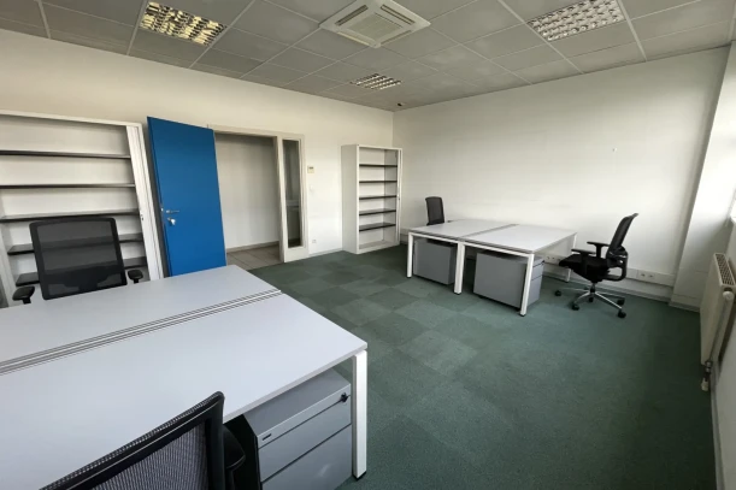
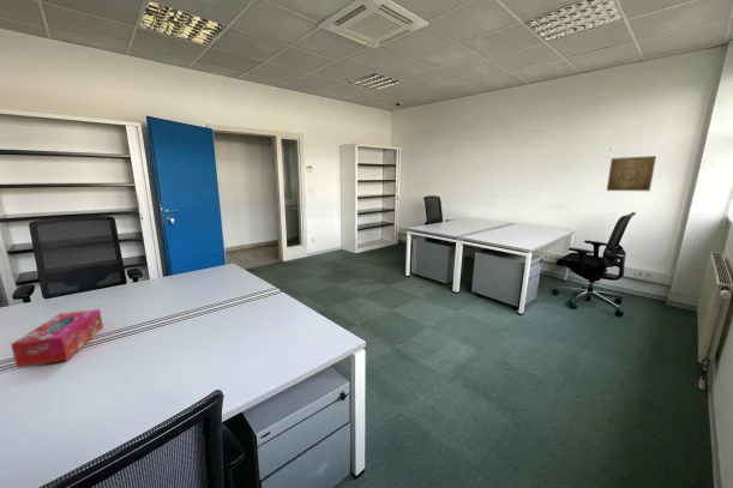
+ tissue box [10,308,104,369]
+ wall art [606,155,657,192]
